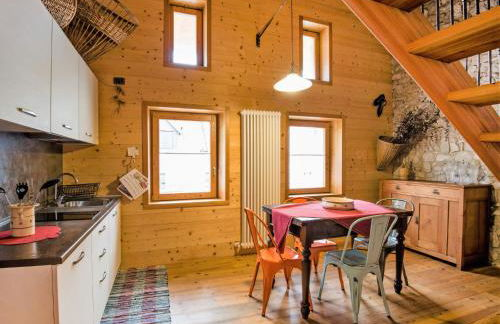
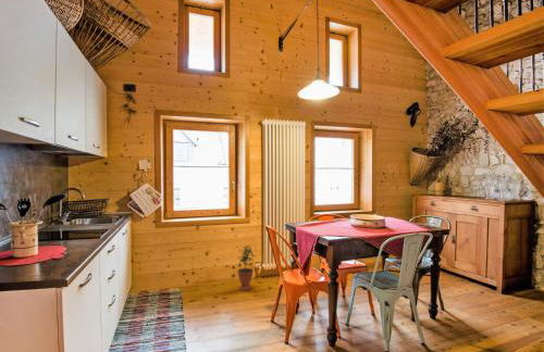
+ potted plant [236,243,257,291]
